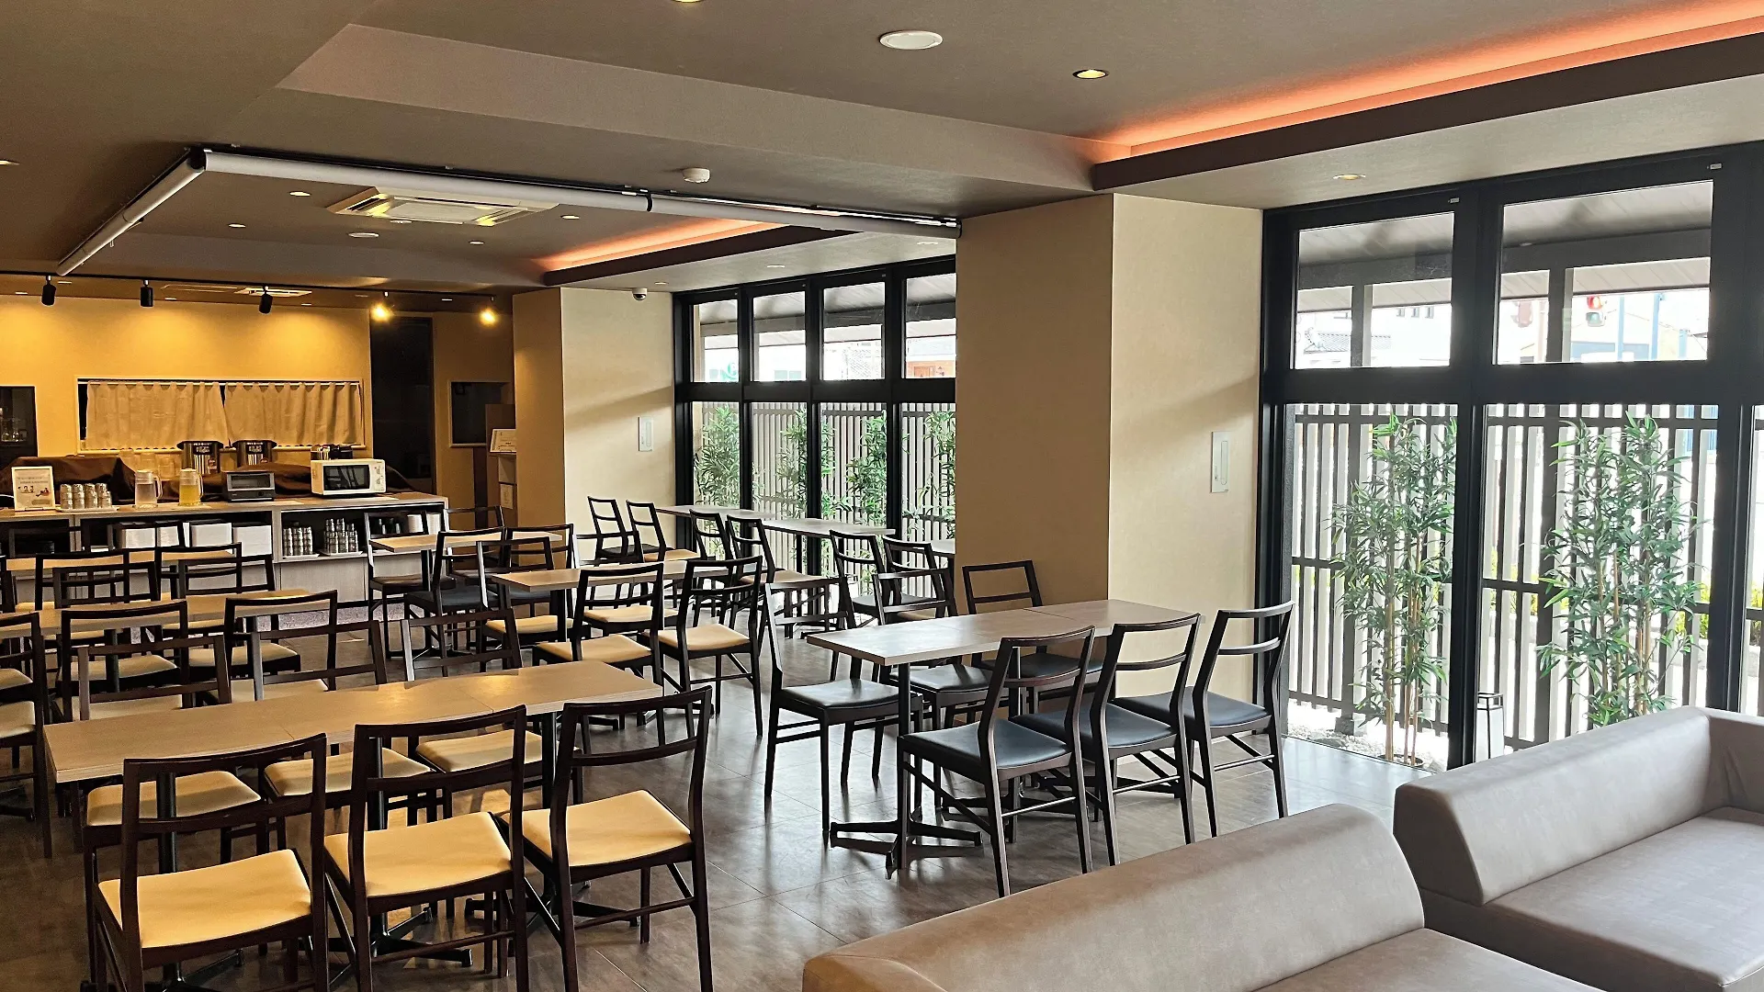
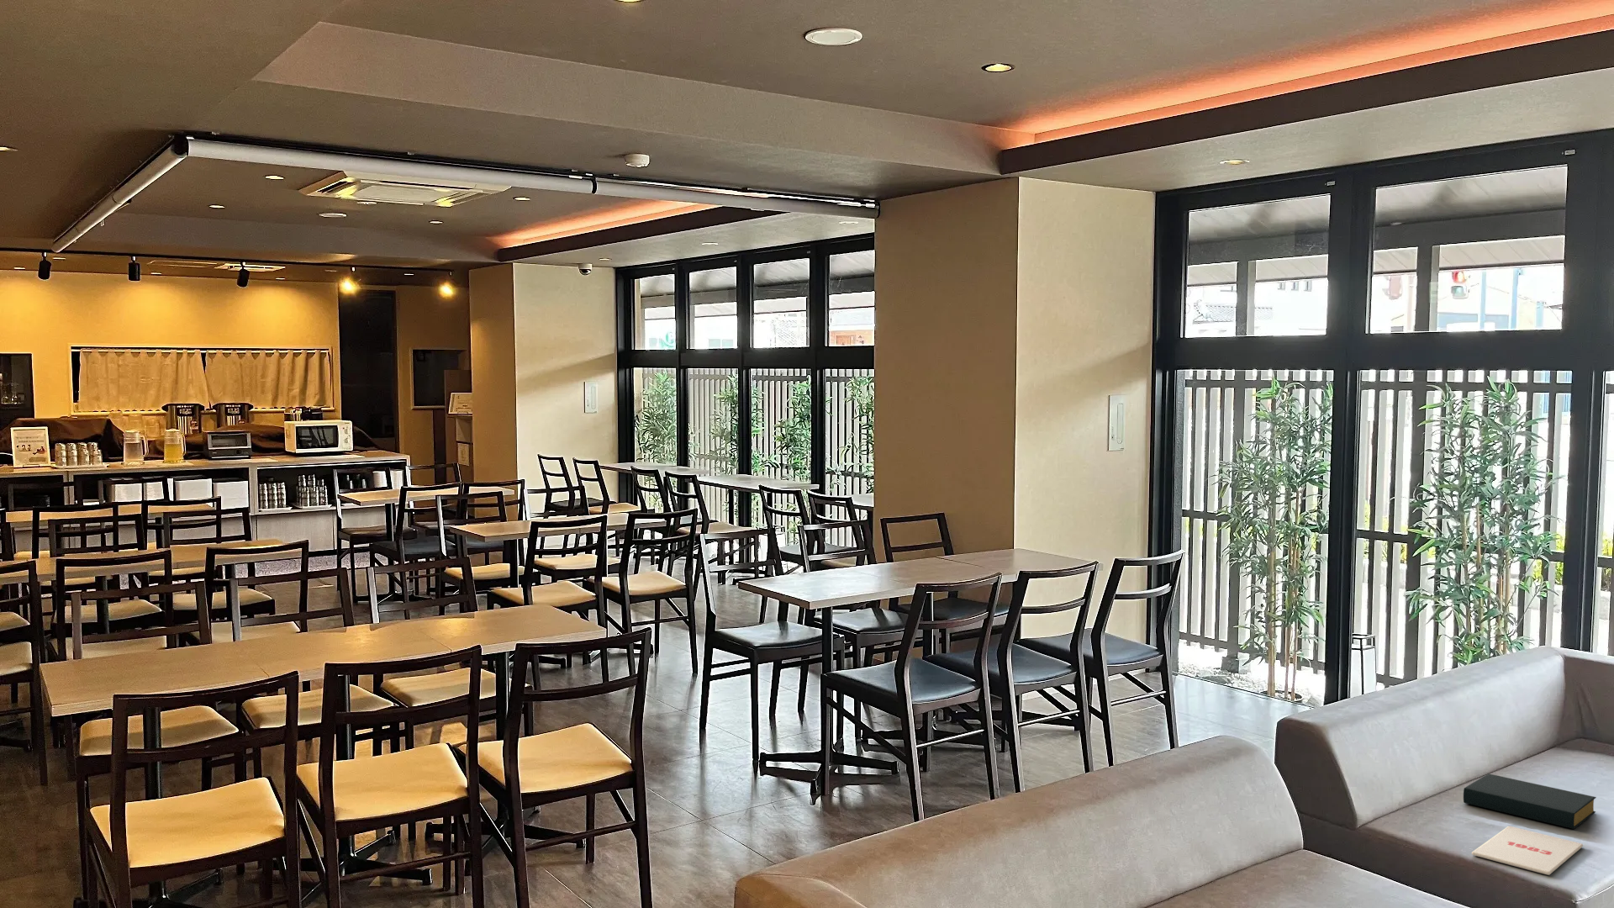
+ magazine [1471,826,1584,876]
+ hardback book [1463,773,1597,829]
